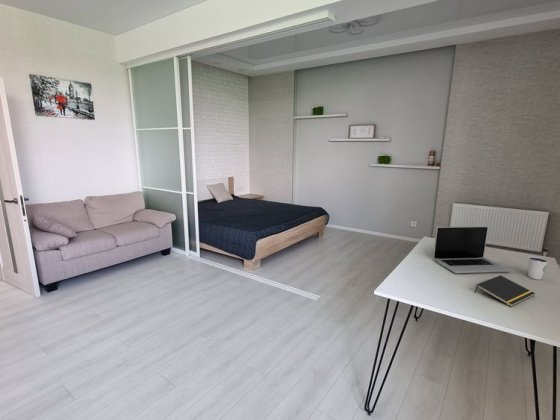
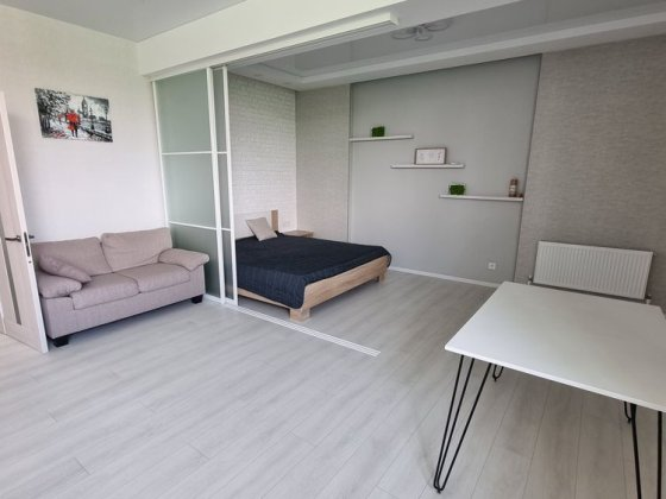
- dixie cup [527,256,549,280]
- notepad [474,274,536,308]
- laptop [432,225,511,274]
